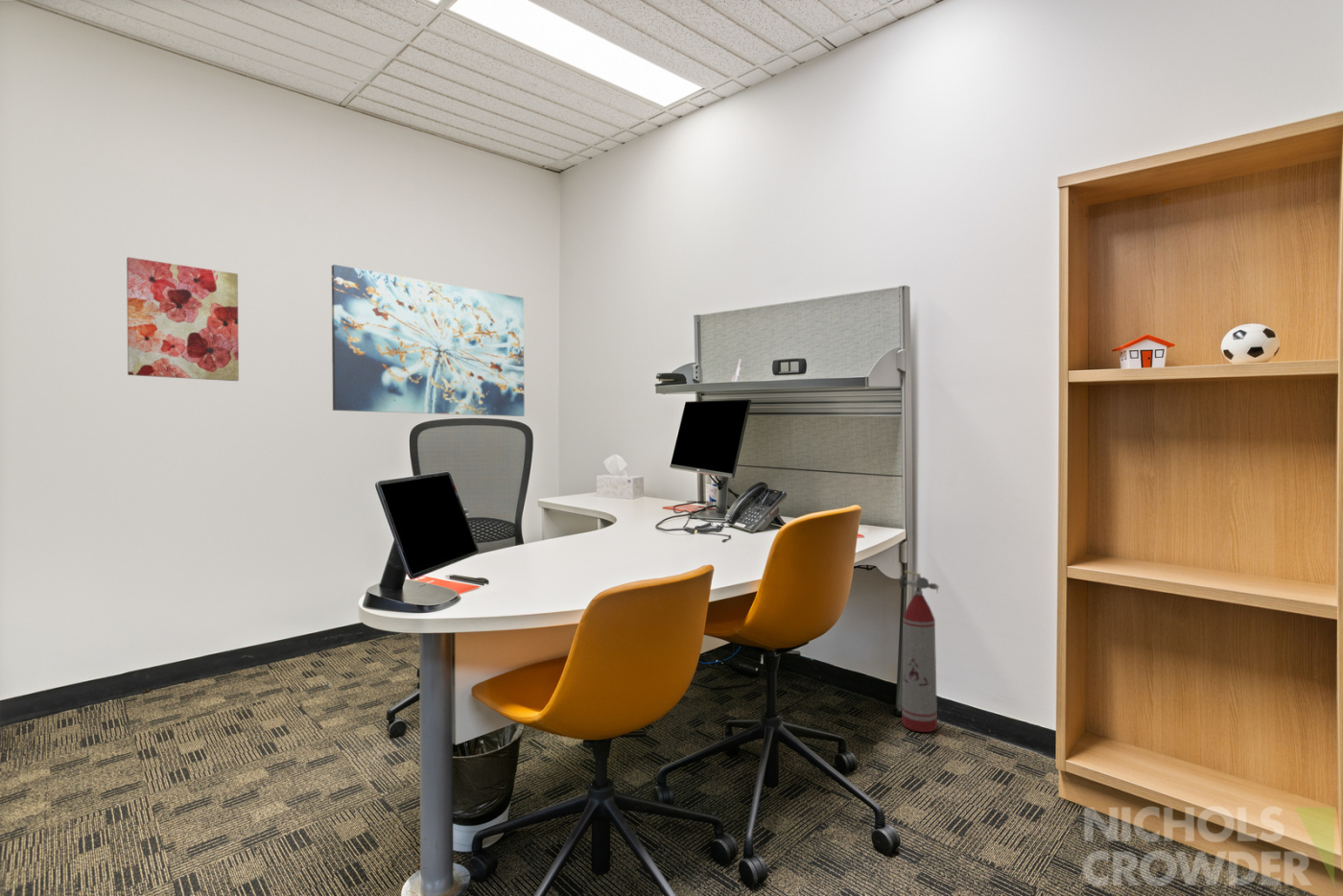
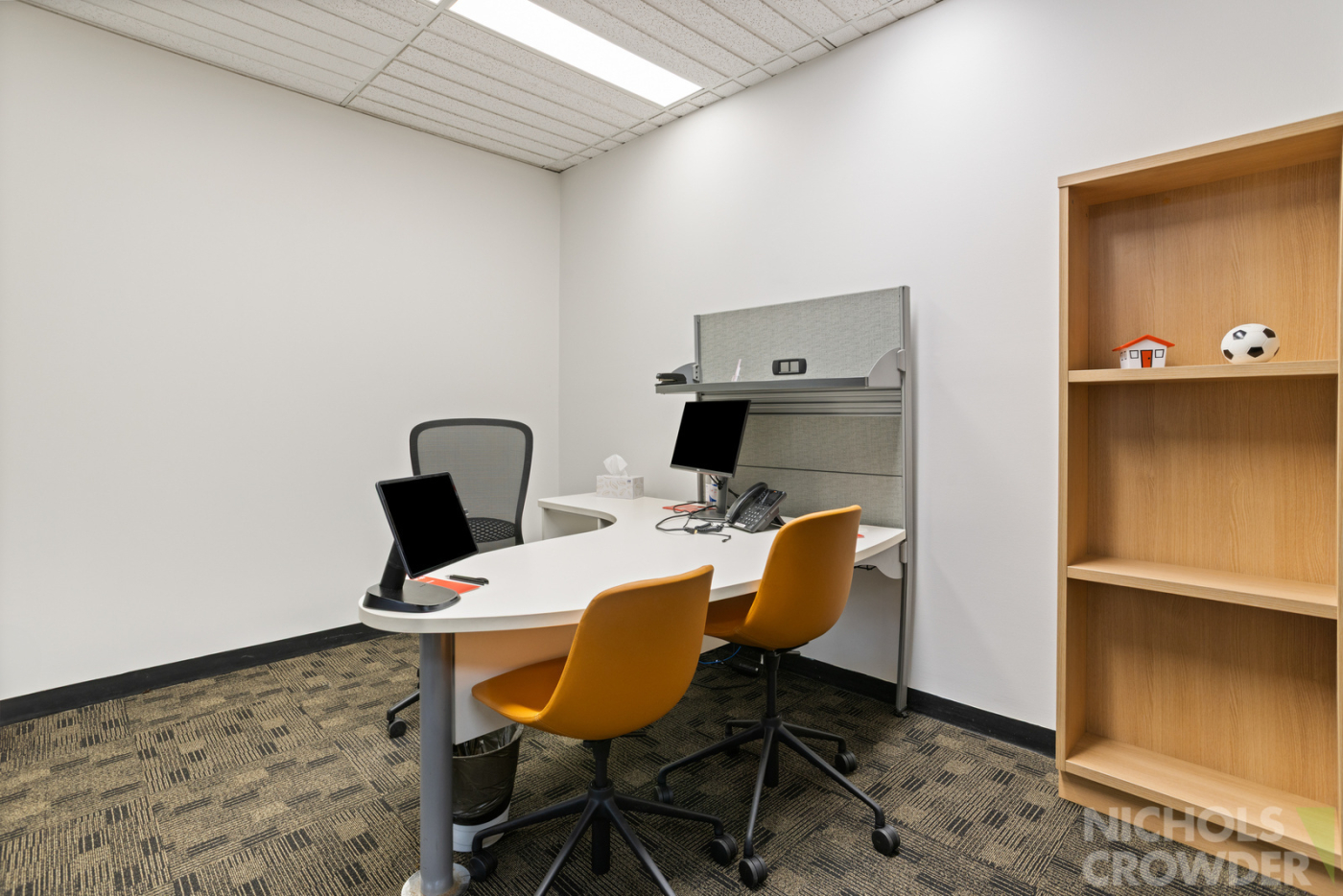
- wall art [126,256,240,382]
- wall art [331,264,526,417]
- fire extinguisher [898,570,940,733]
